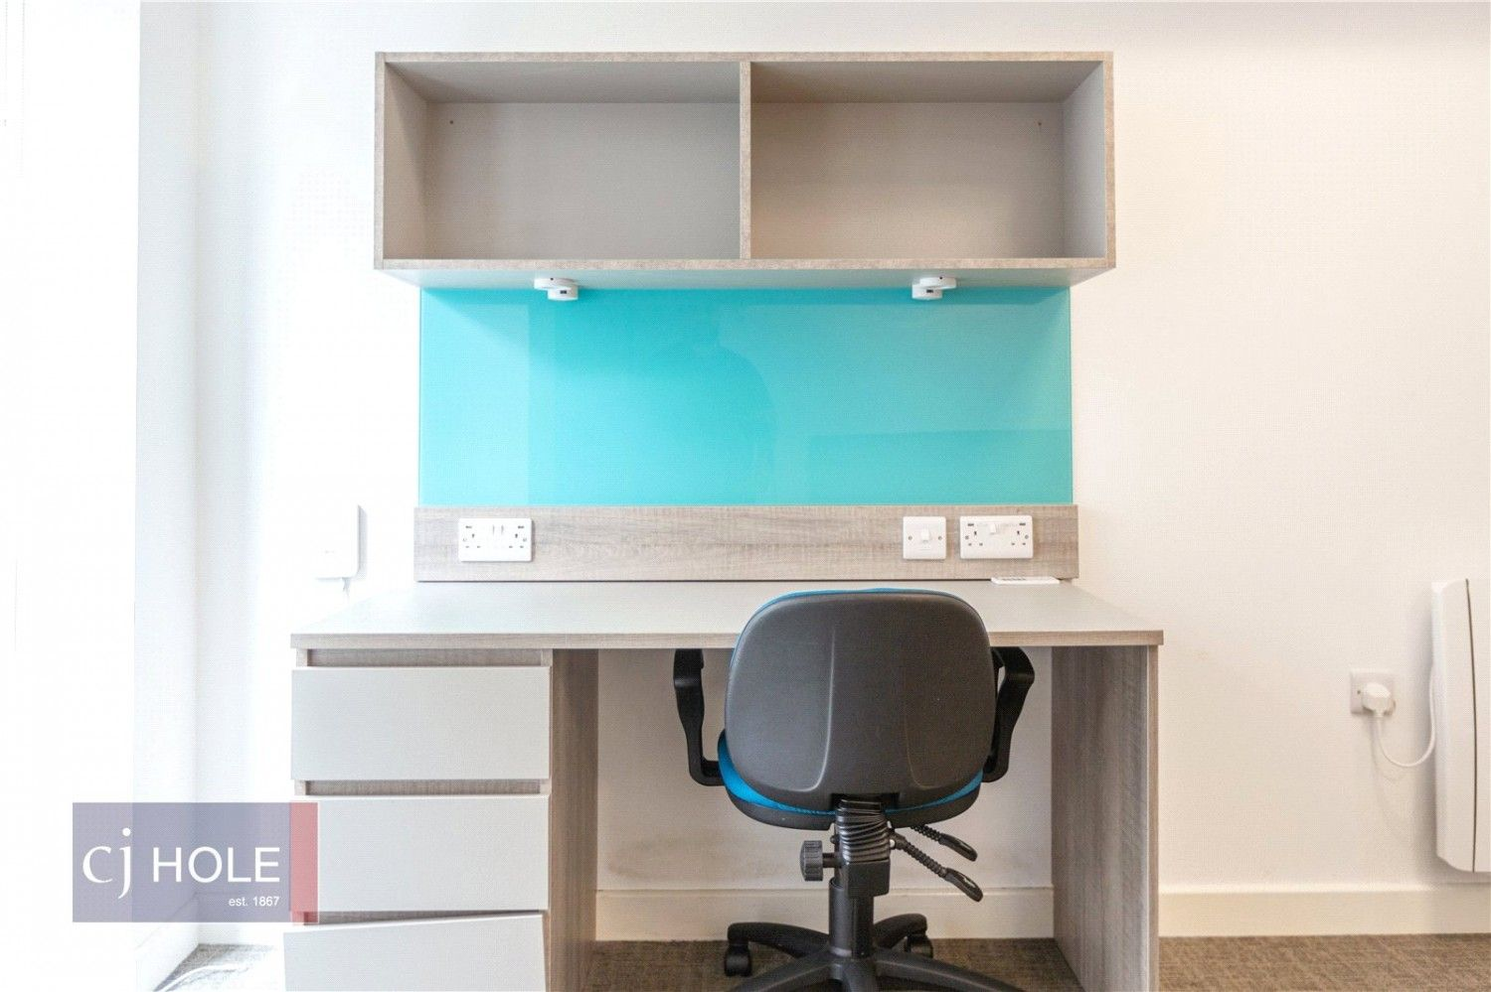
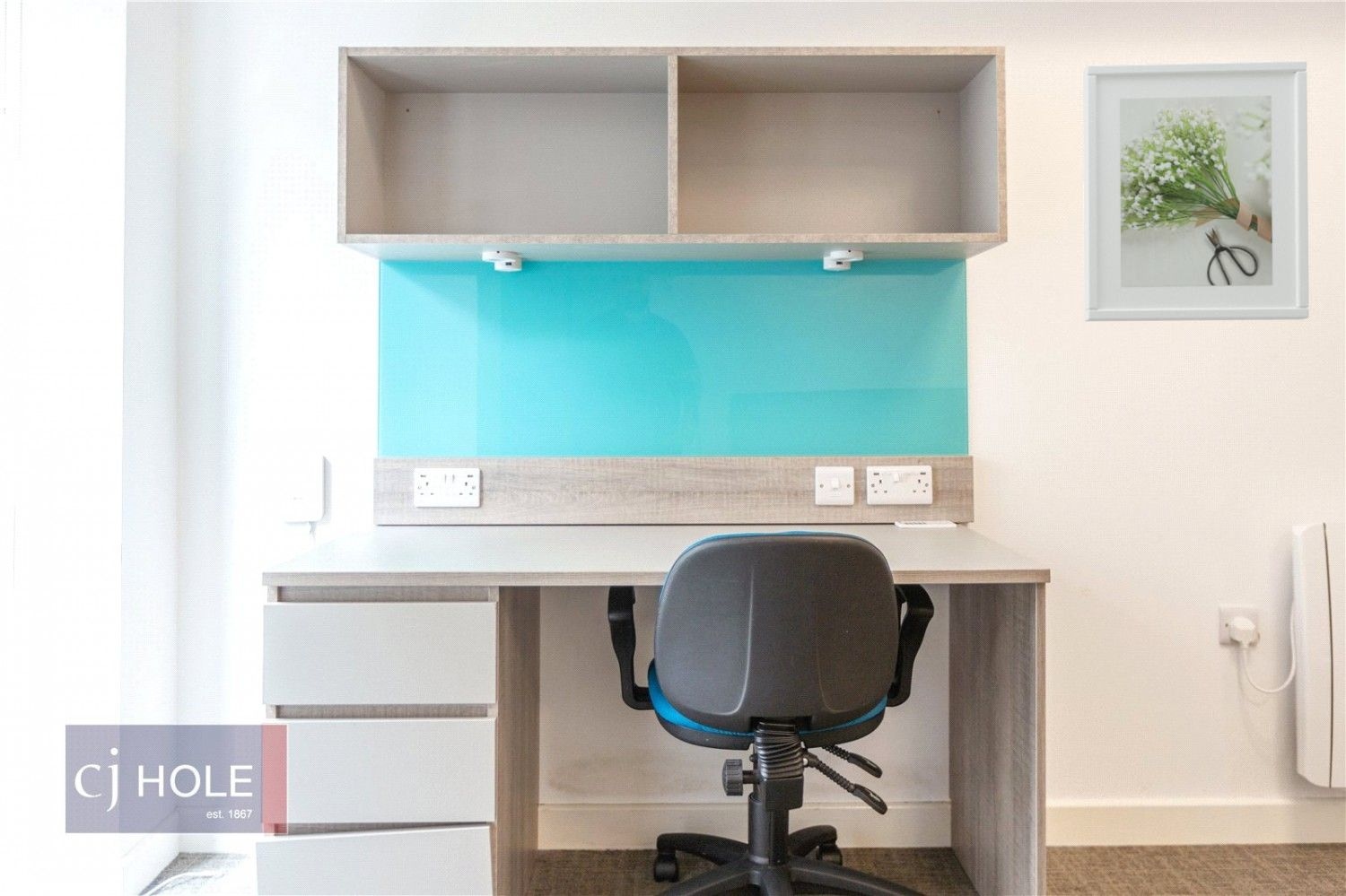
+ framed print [1082,60,1310,322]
